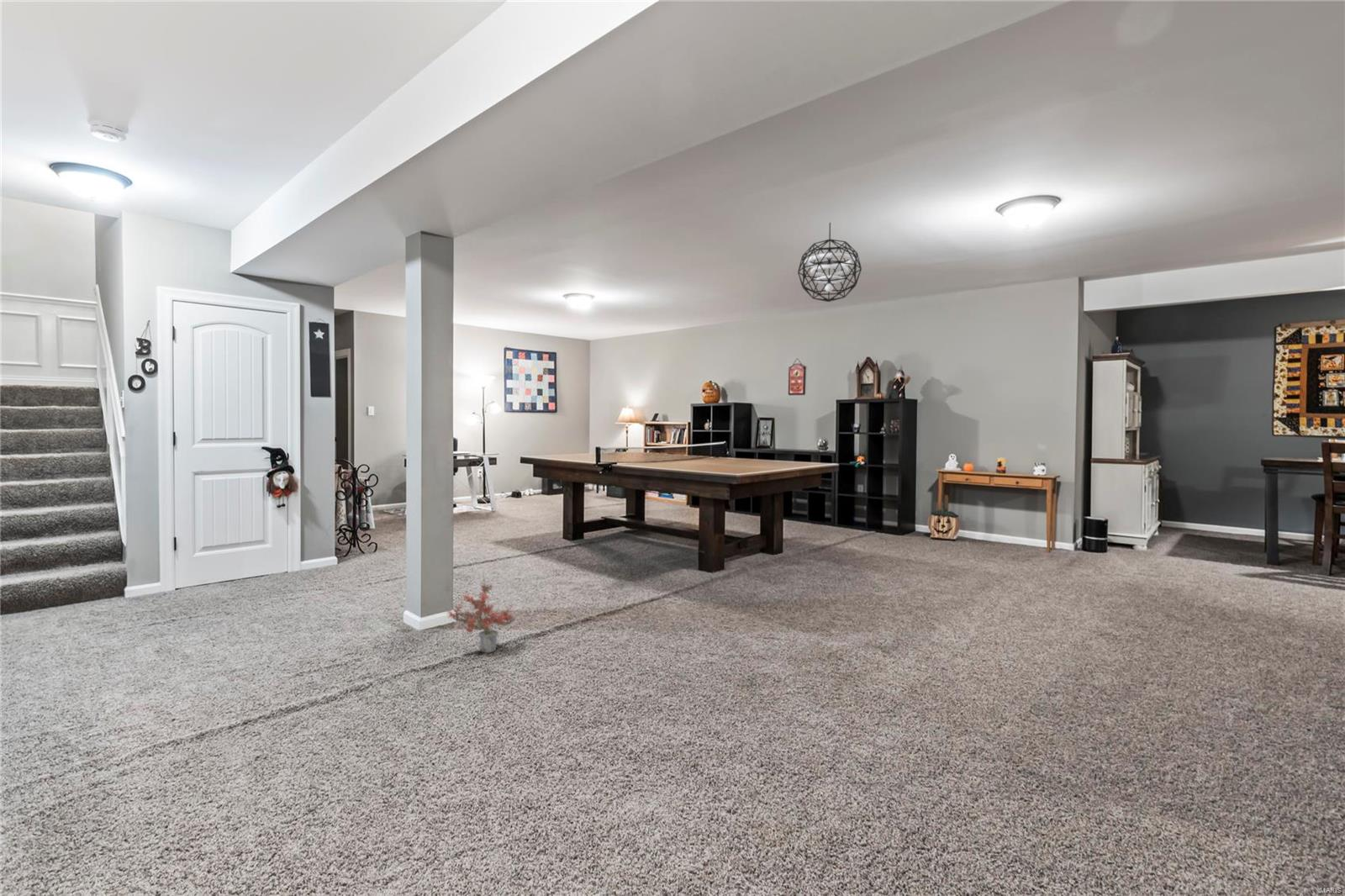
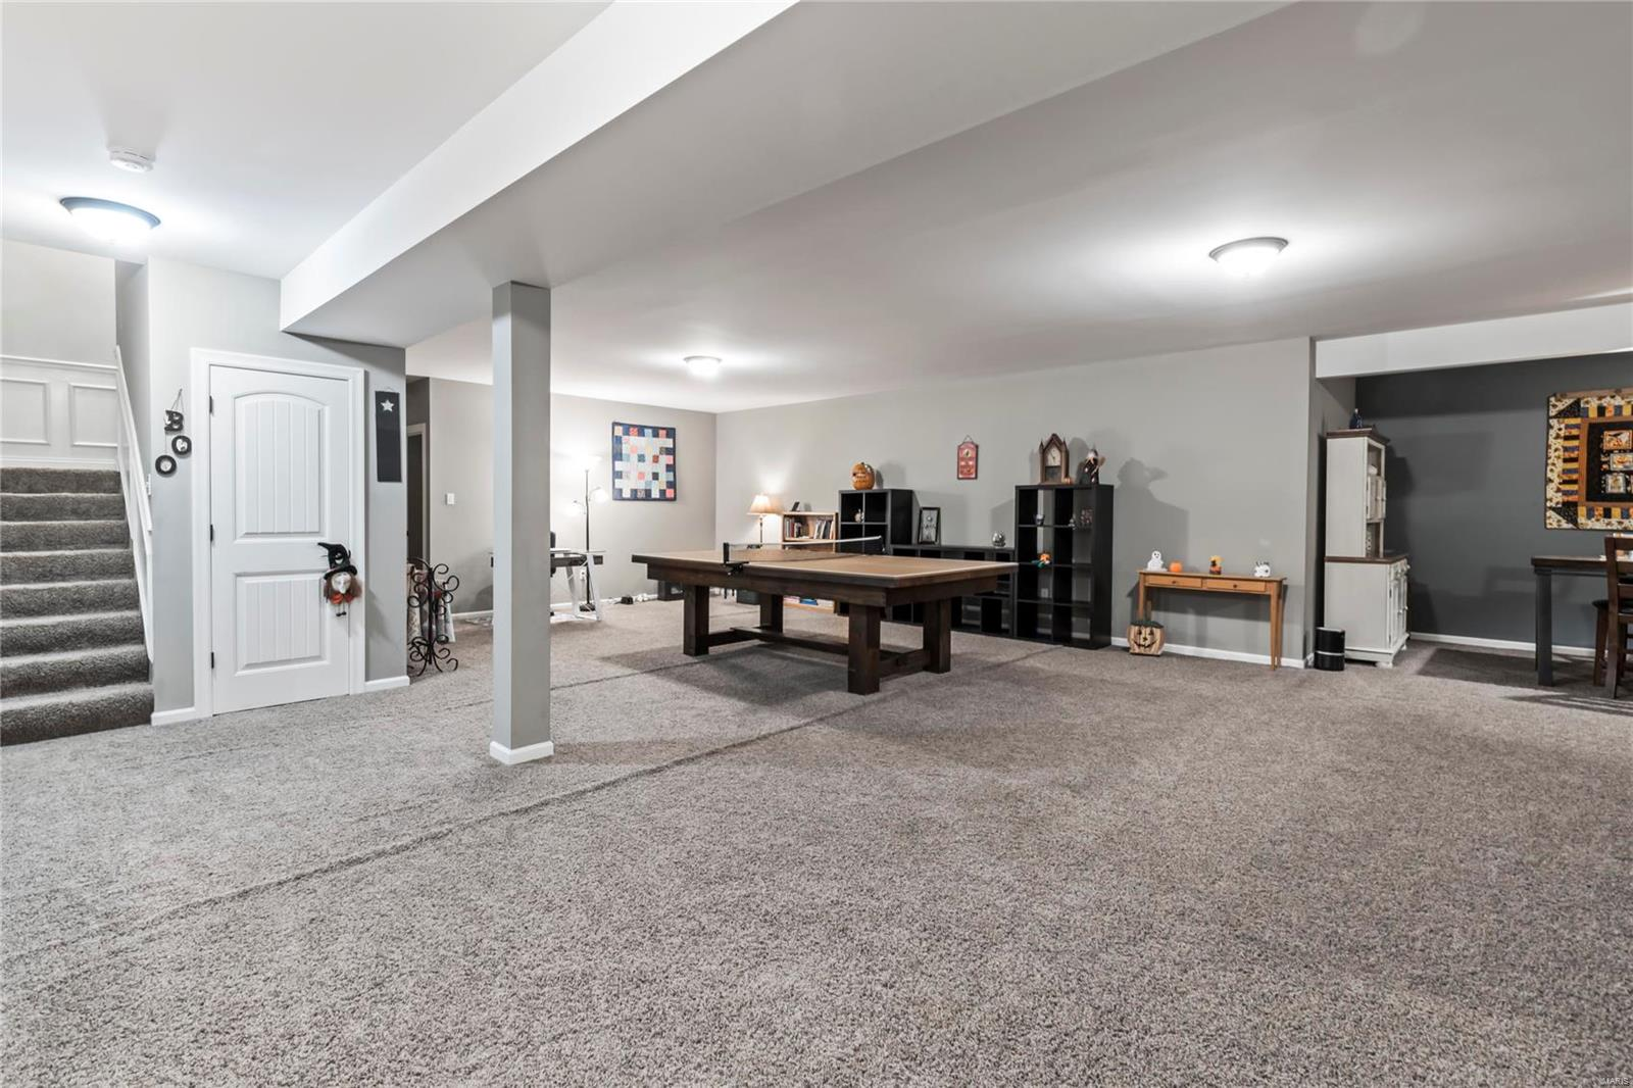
- pendant light [797,222,862,303]
- potted plant [445,572,525,654]
